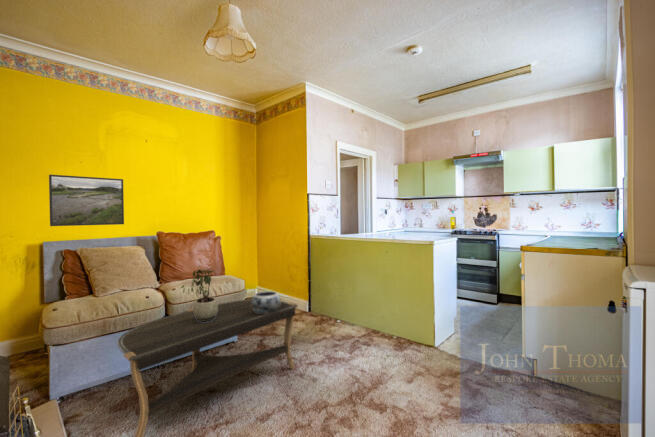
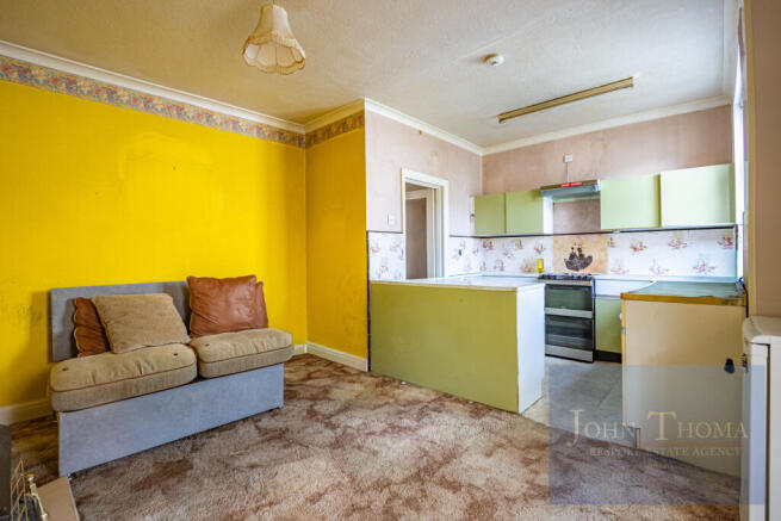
- coffee table [116,298,299,437]
- decorative bowl [251,290,282,314]
- potted plant [180,265,218,322]
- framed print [48,174,125,227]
